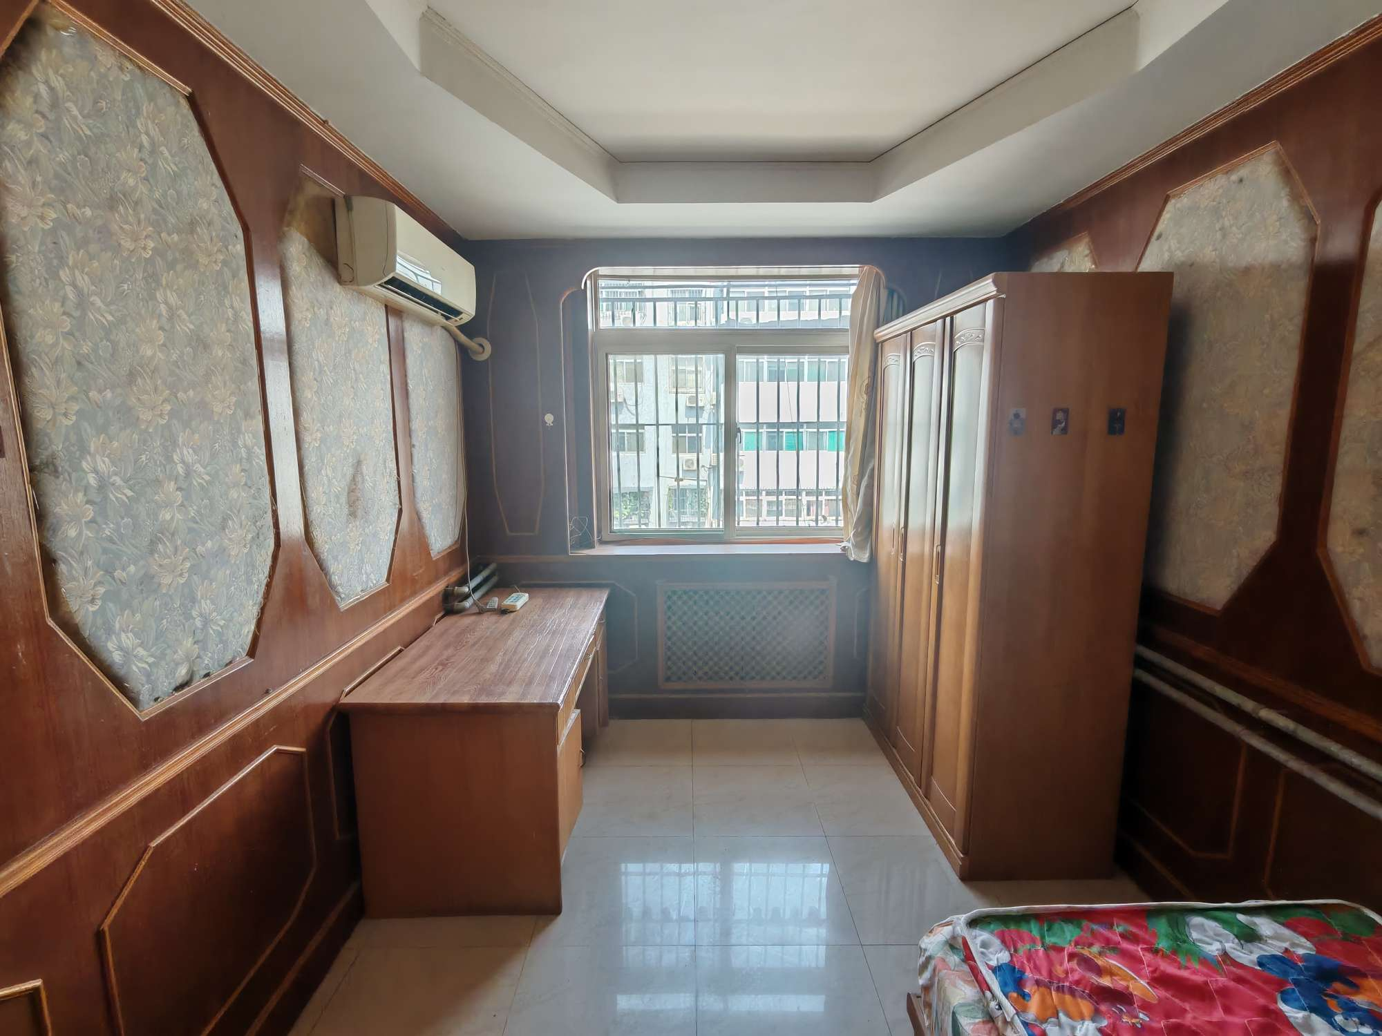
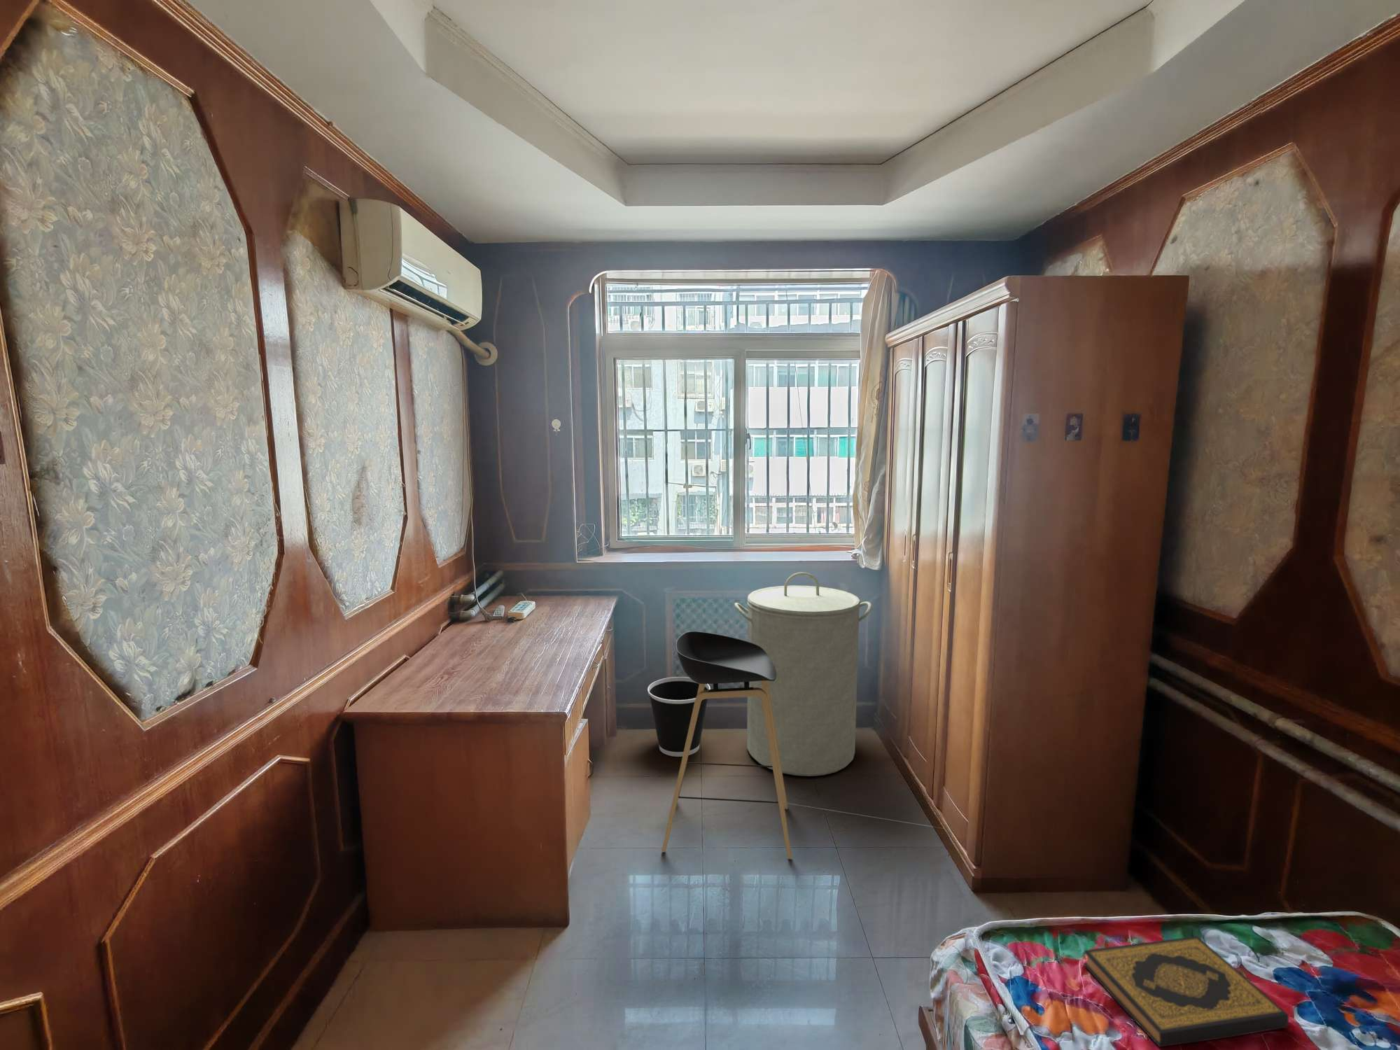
+ hardback book [1083,935,1290,1048]
+ wastebasket [647,676,711,758]
+ laundry hamper [733,571,872,776]
+ stool [661,631,793,859]
